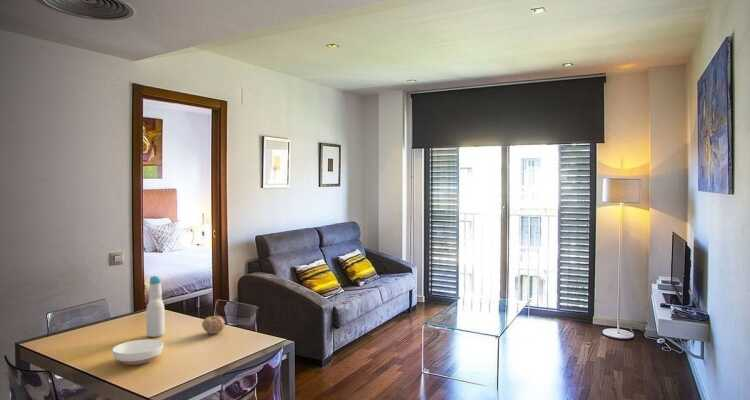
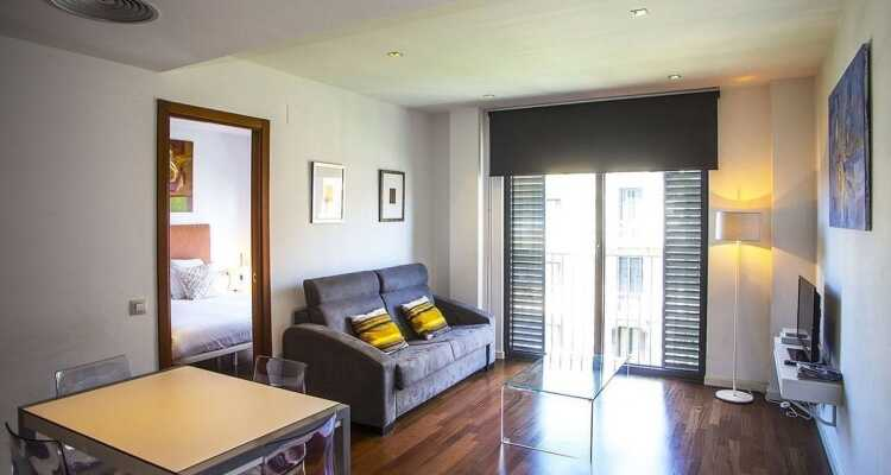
- bottle [145,274,165,338]
- fruit [201,315,226,335]
- bowl [112,338,164,366]
